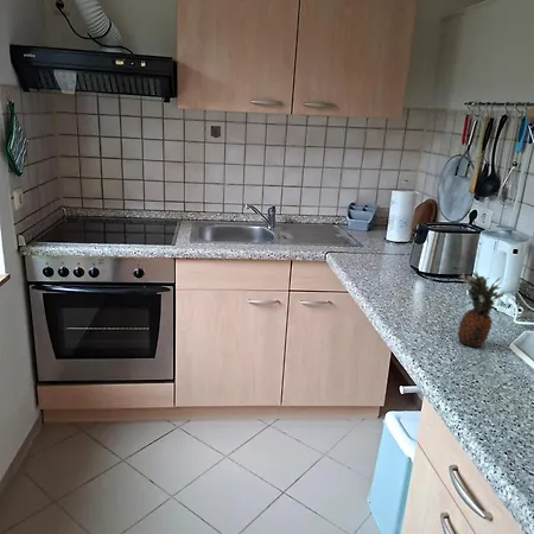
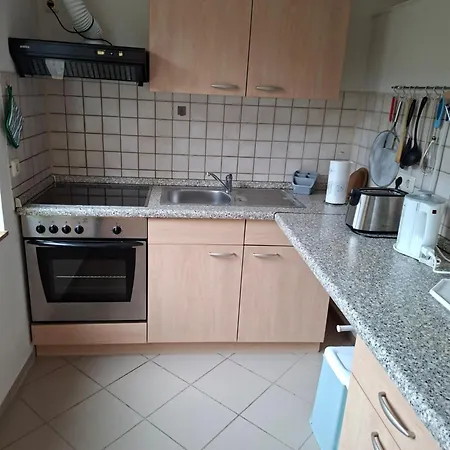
- fruit [457,268,509,348]
